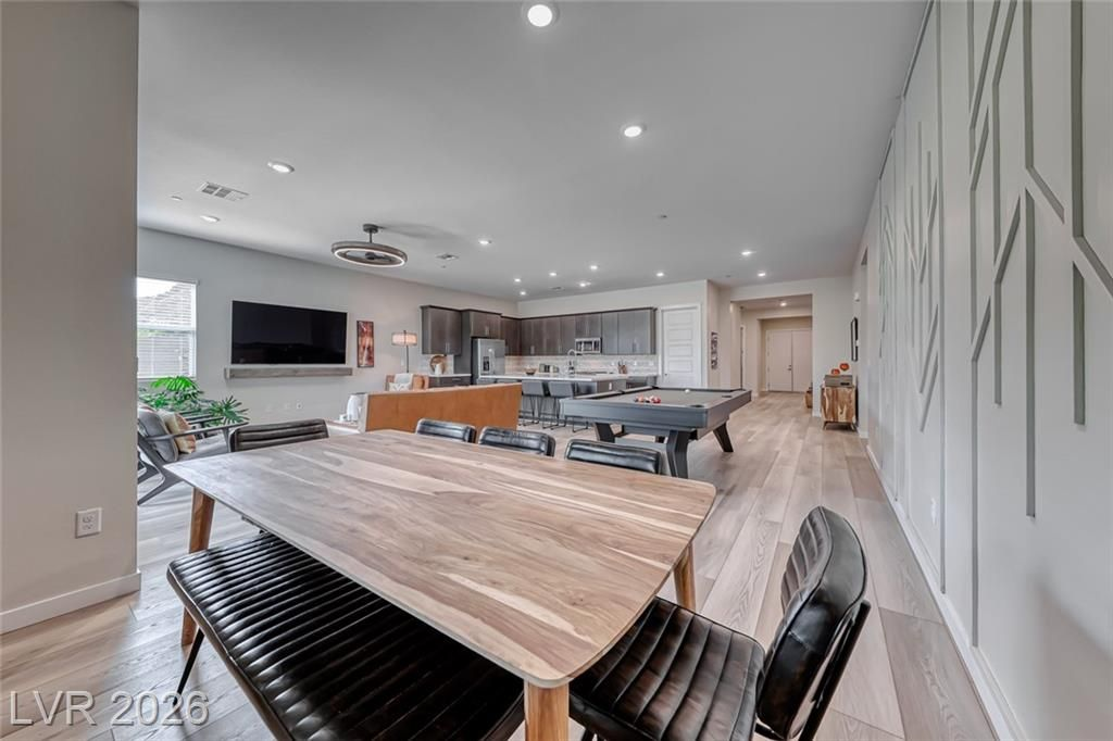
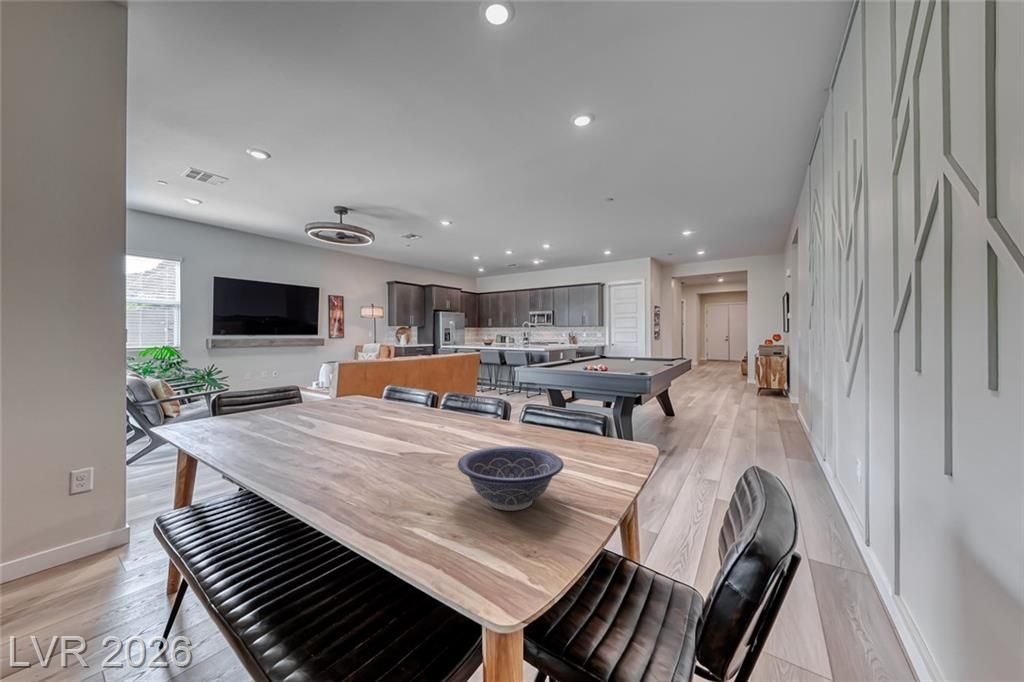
+ decorative bowl [457,445,565,512]
